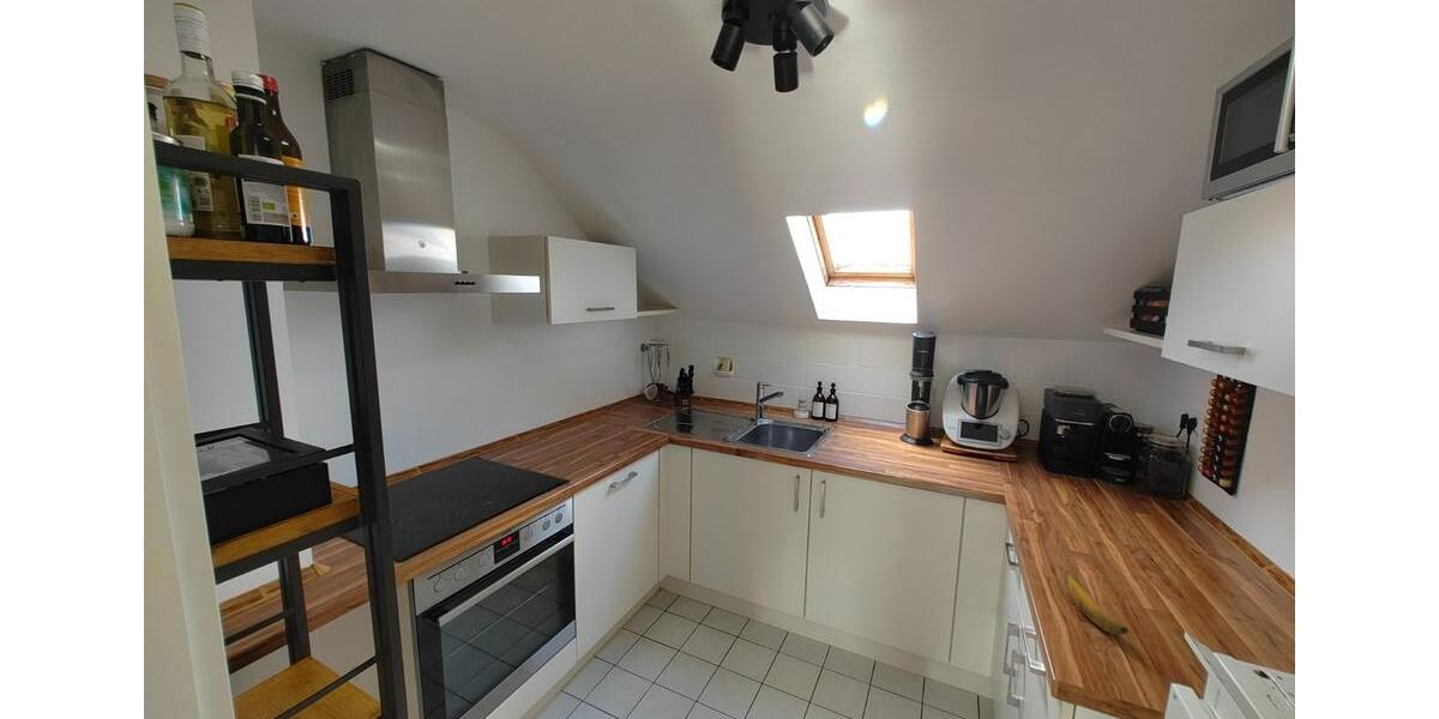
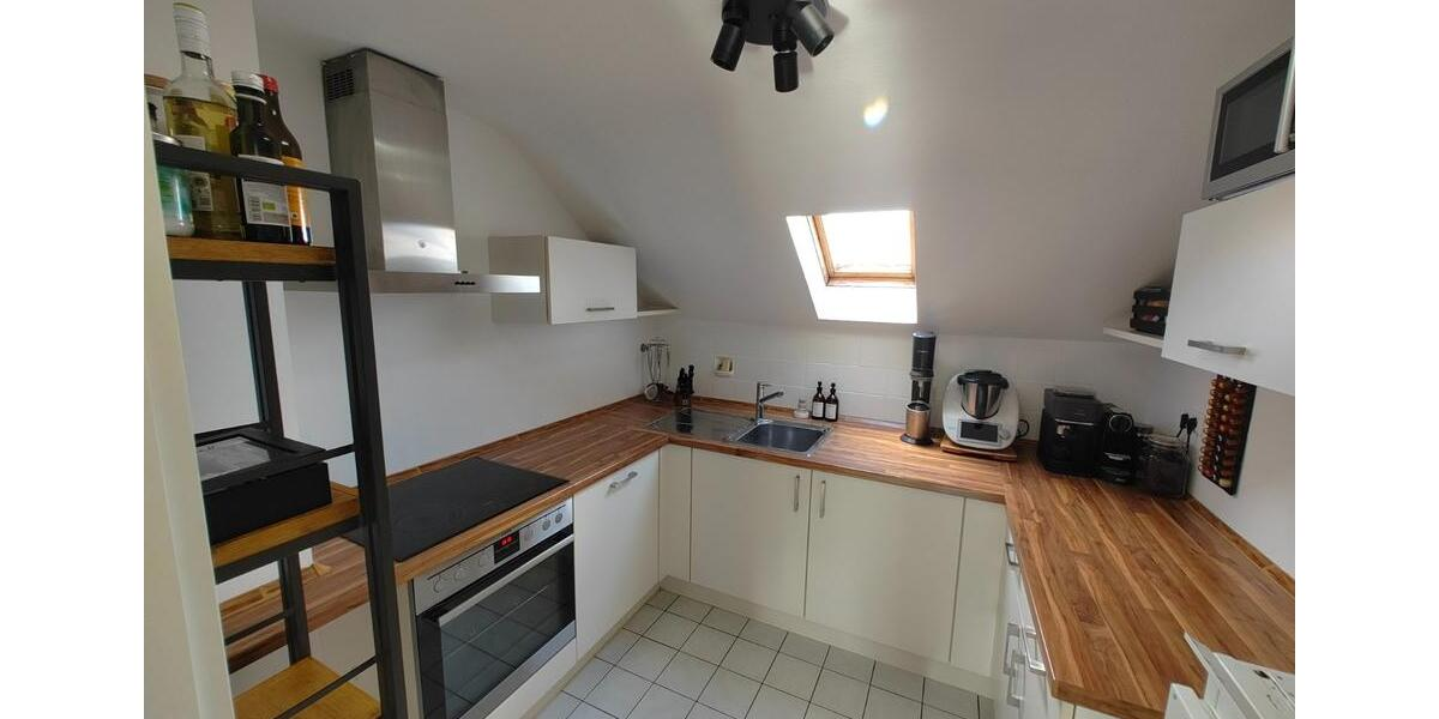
- banana [1065,569,1130,636]
